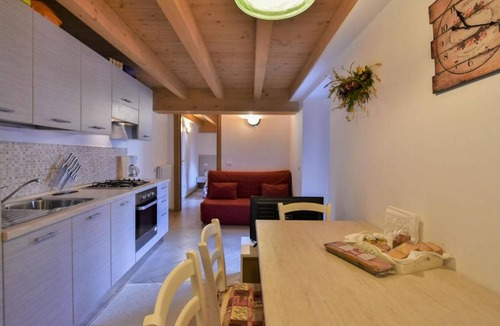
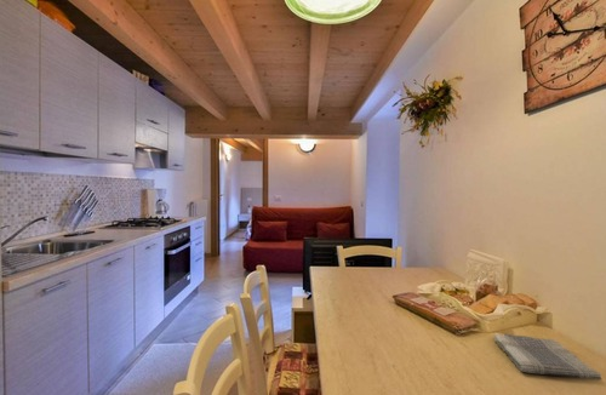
+ dish towel [492,332,602,382]
